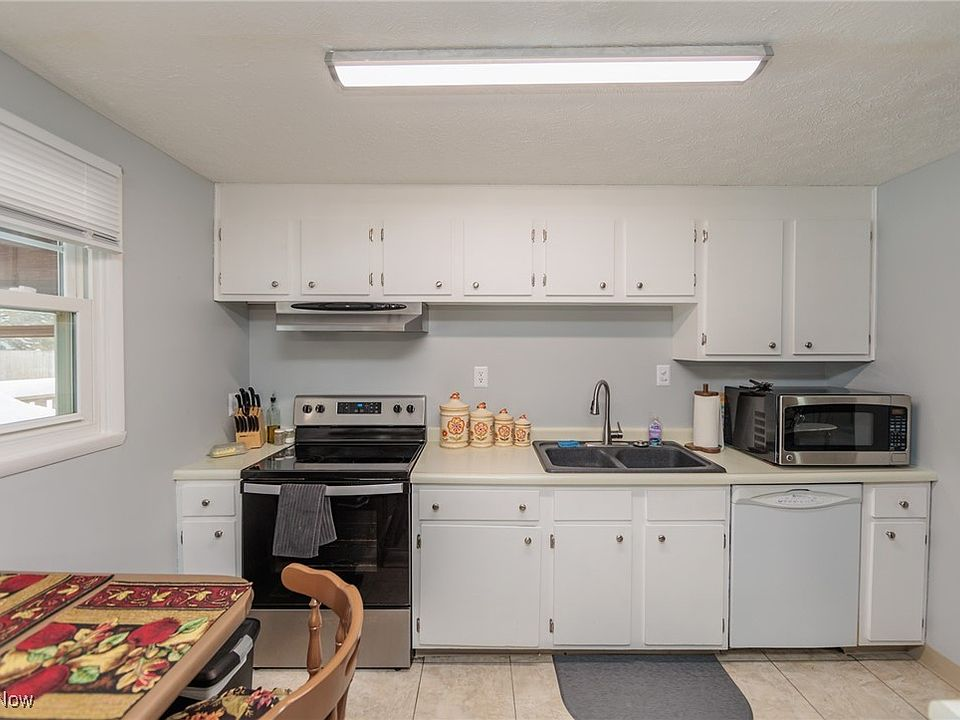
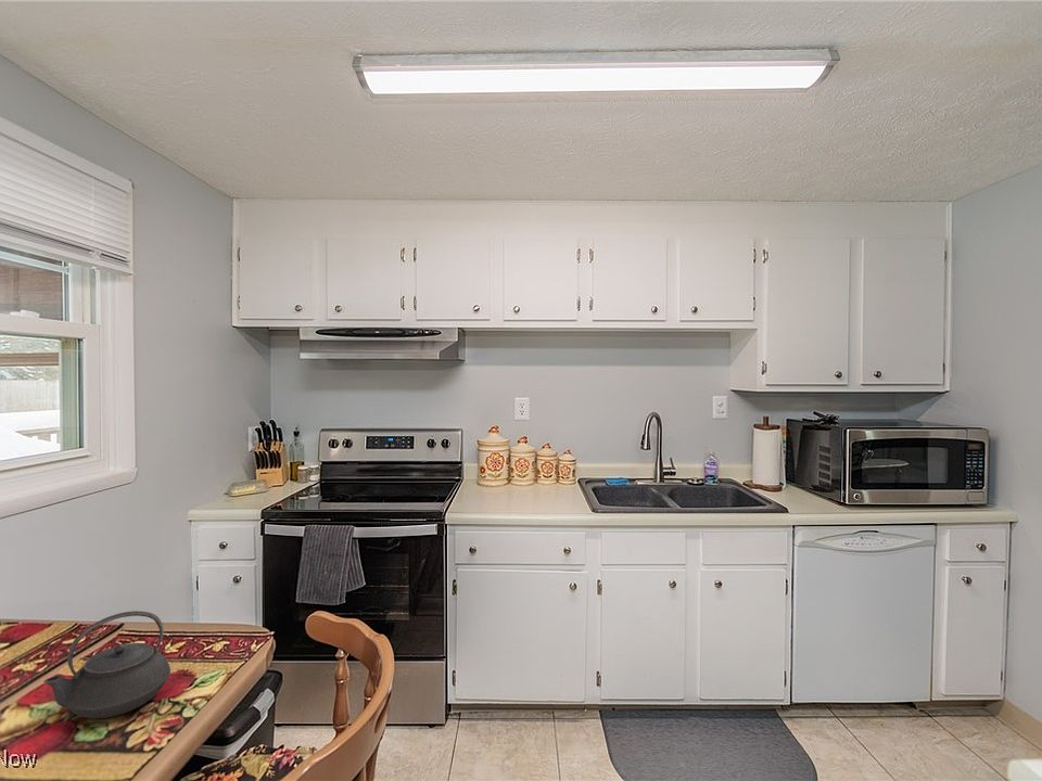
+ teapot [42,610,171,719]
